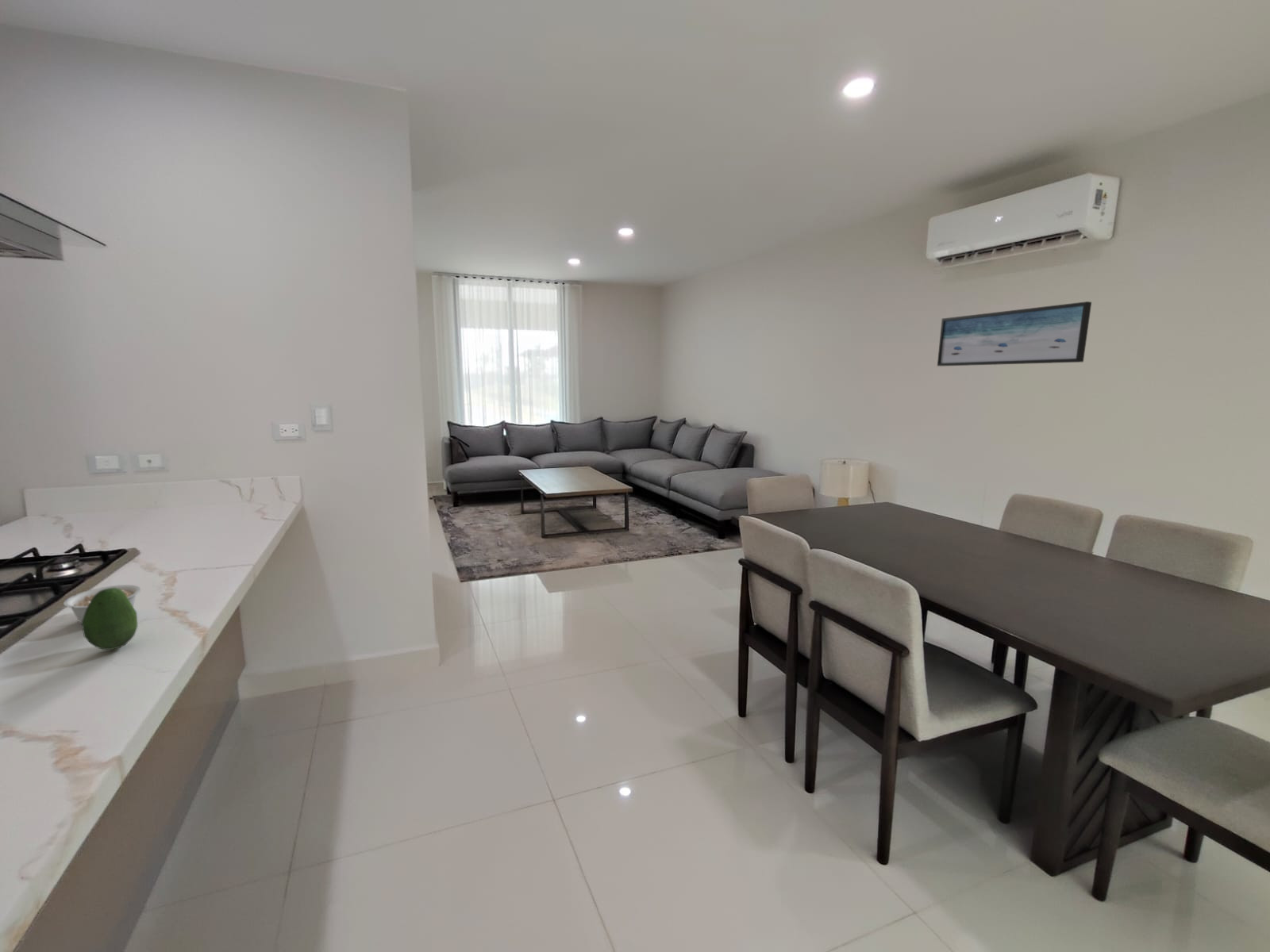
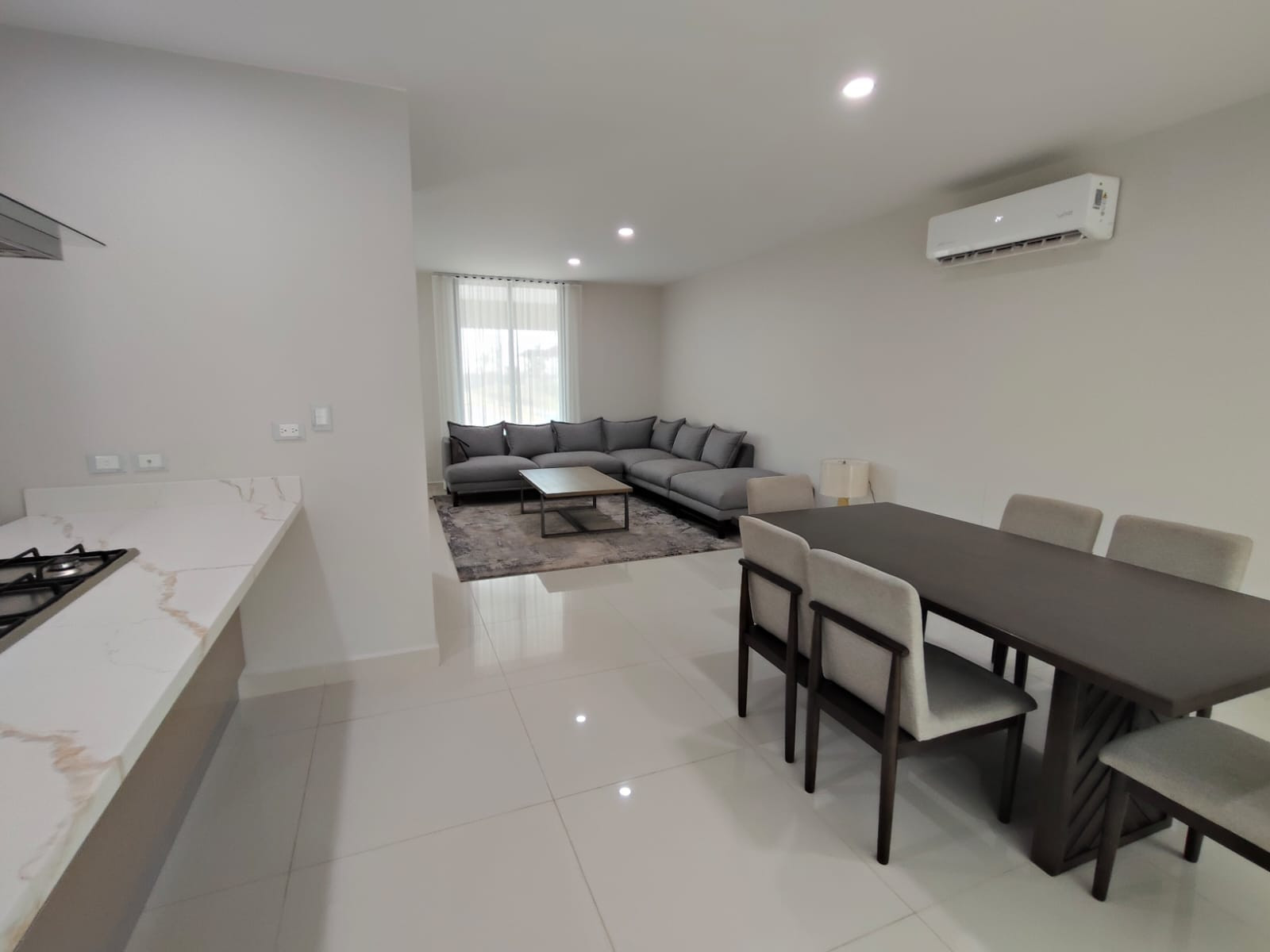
- wall art [937,301,1092,367]
- fruit [81,587,138,651]
- legume [55,584,142,624]
